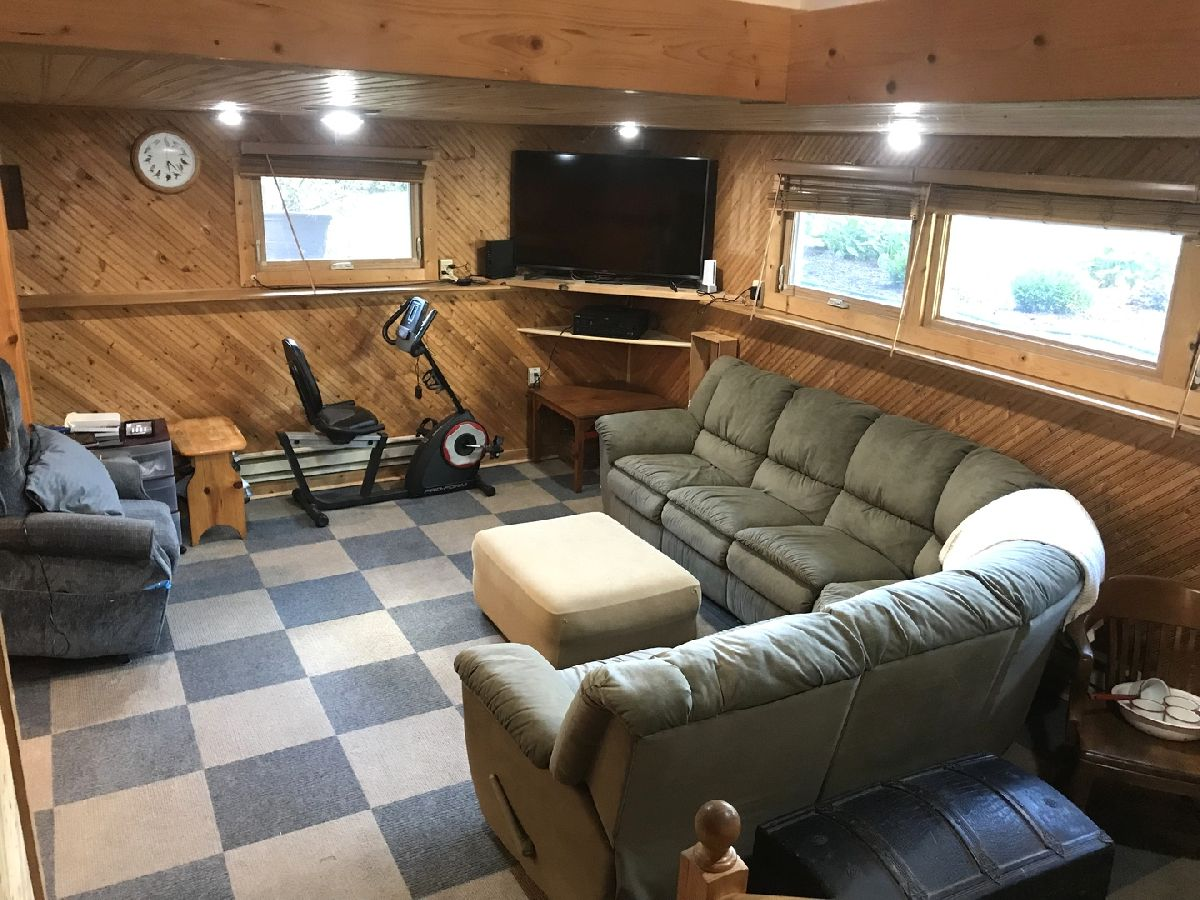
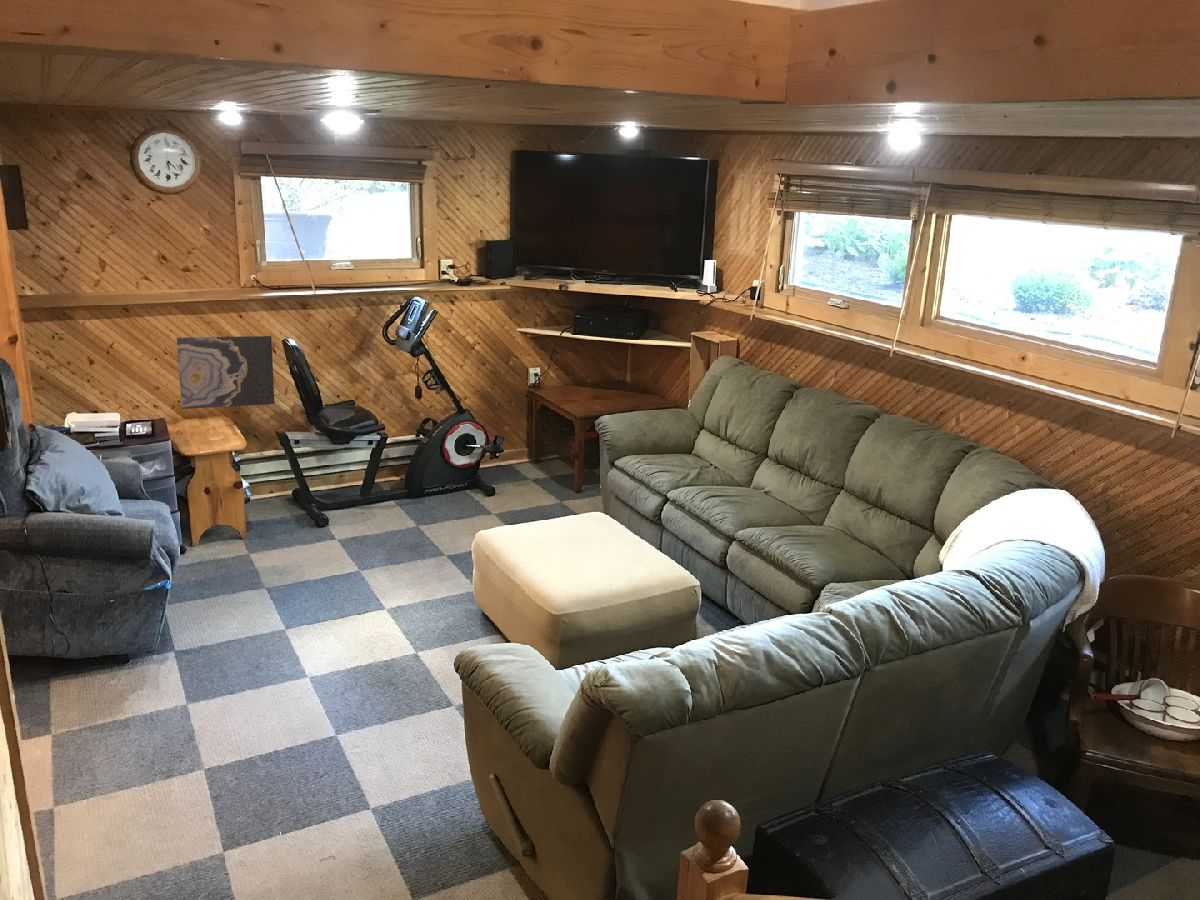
+ wall art [176,335,275,410]
